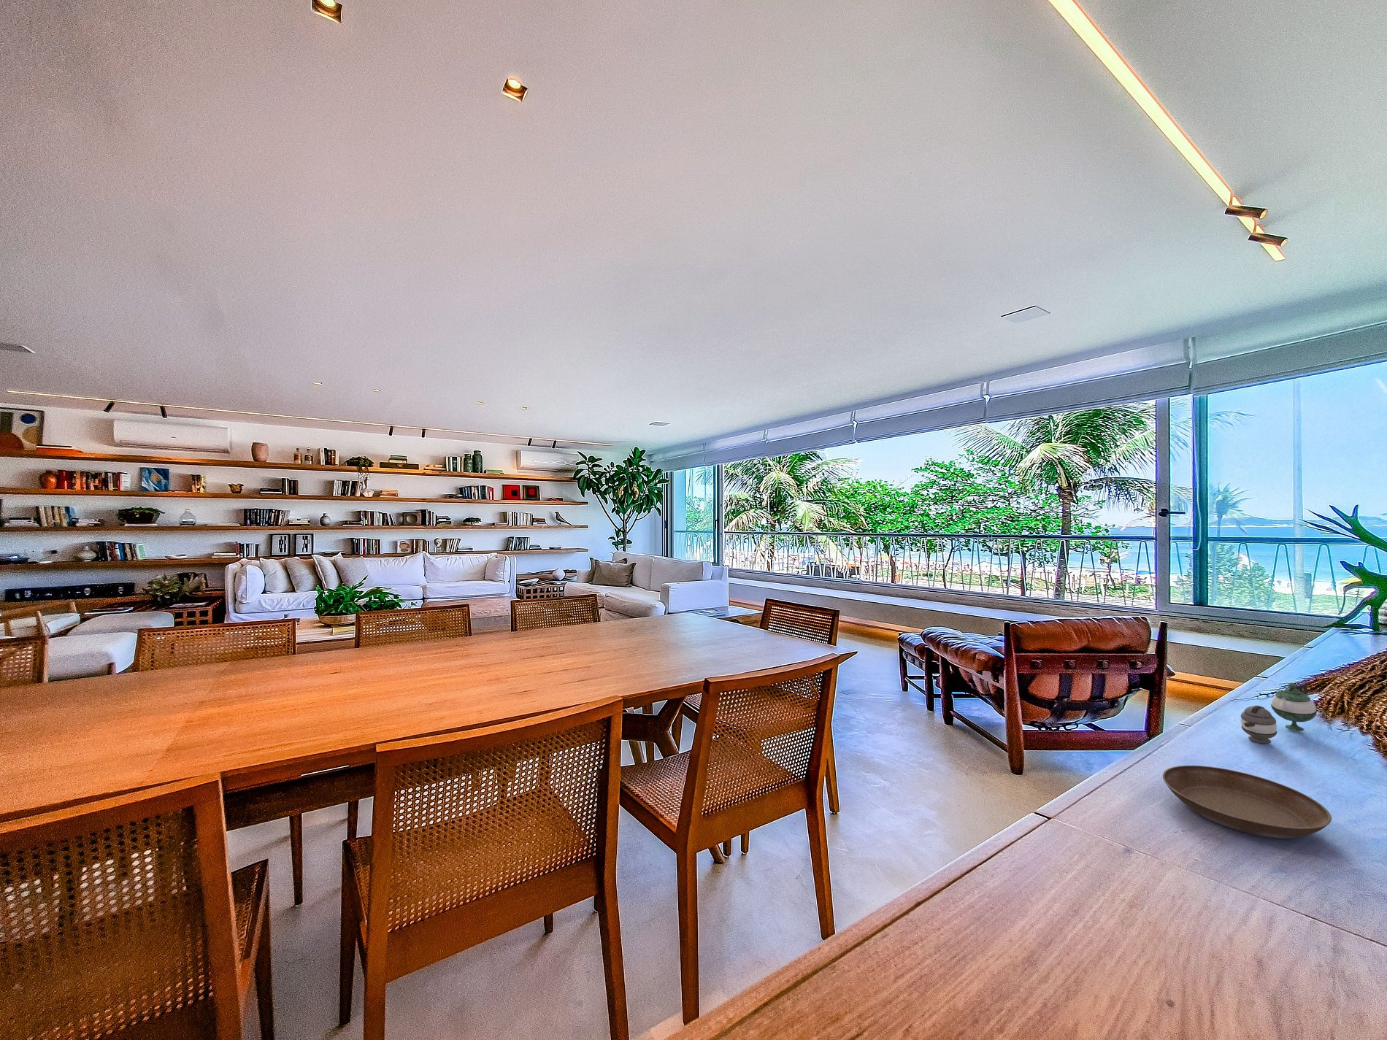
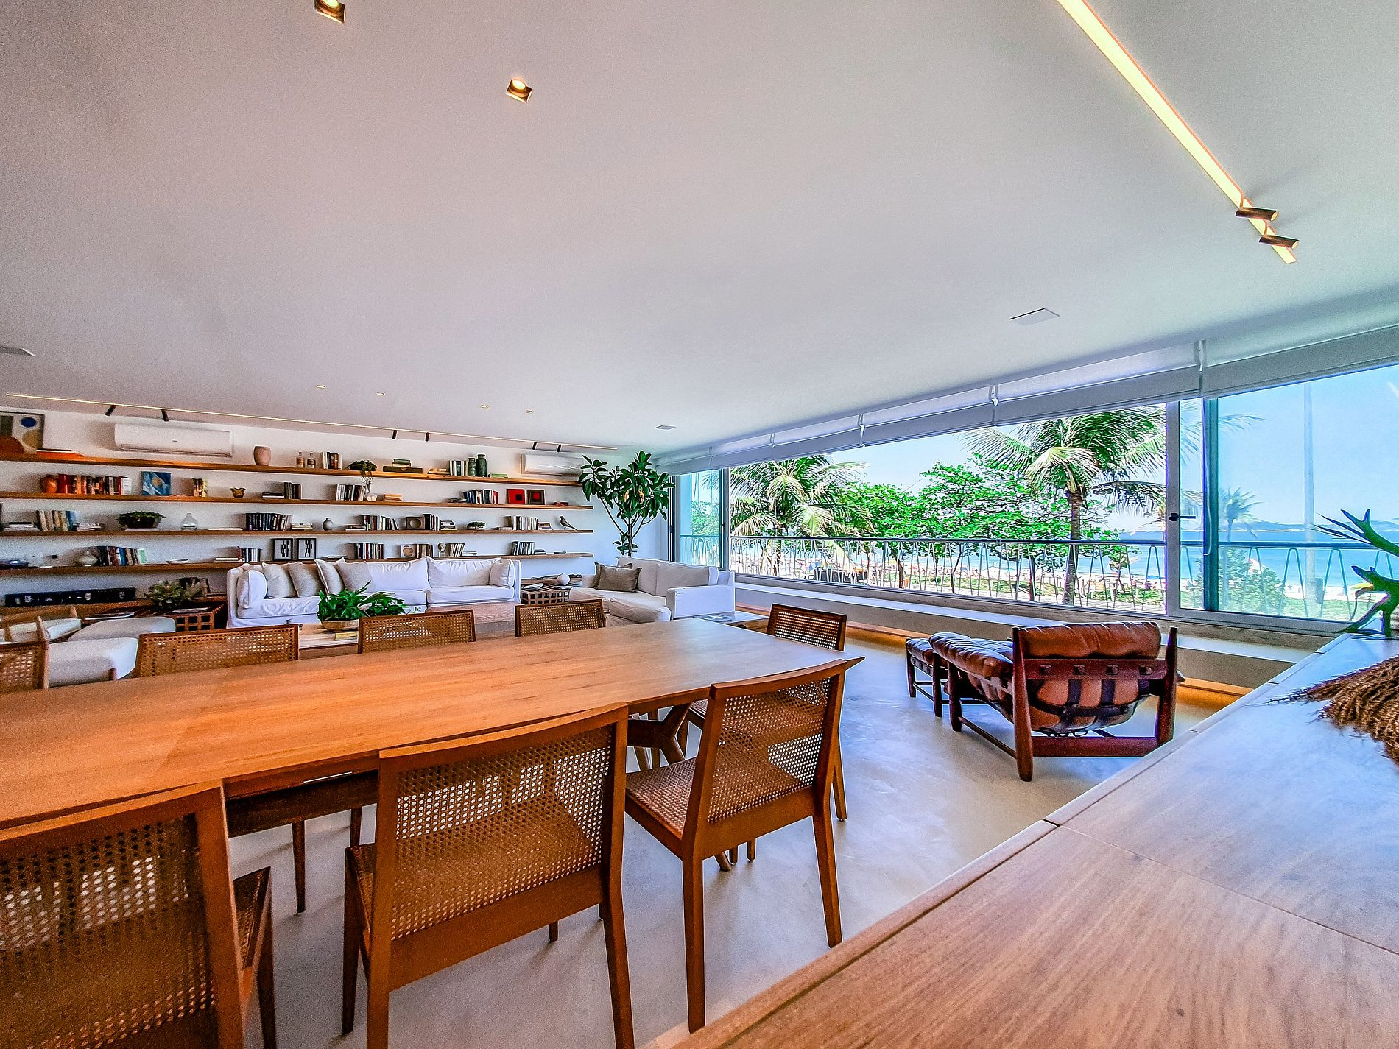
- saucer [1162,765,1332,839]
- teapot [1241,683,1318,744]
